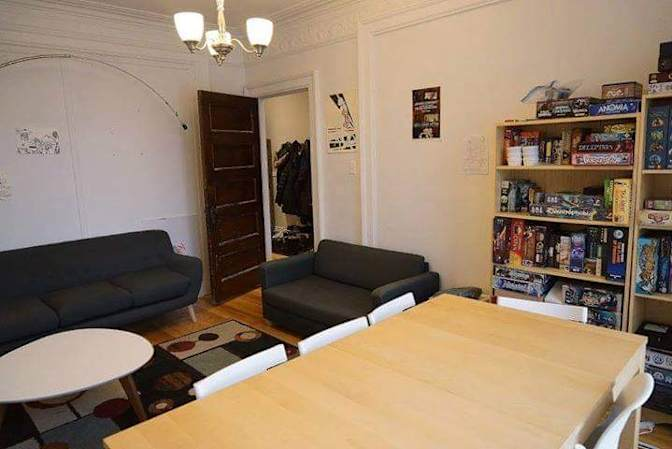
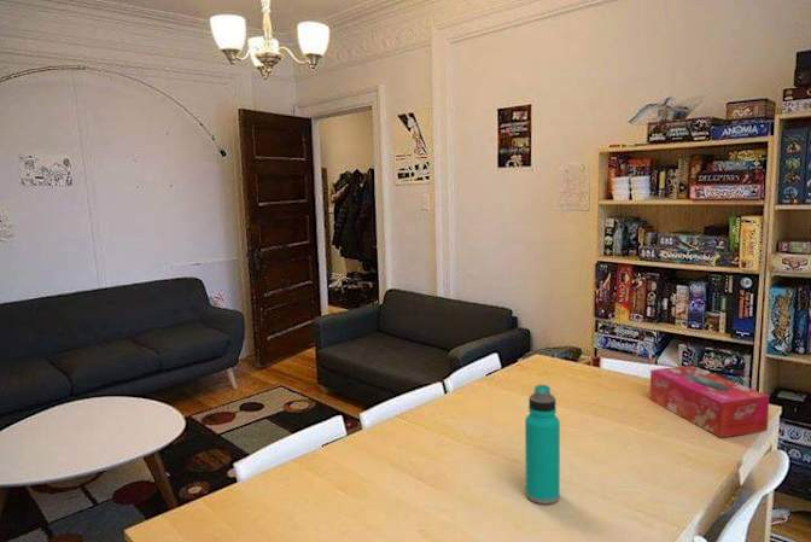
+ tissue box [649,365,770,439]
+ water bottle [524,384,561,505]
